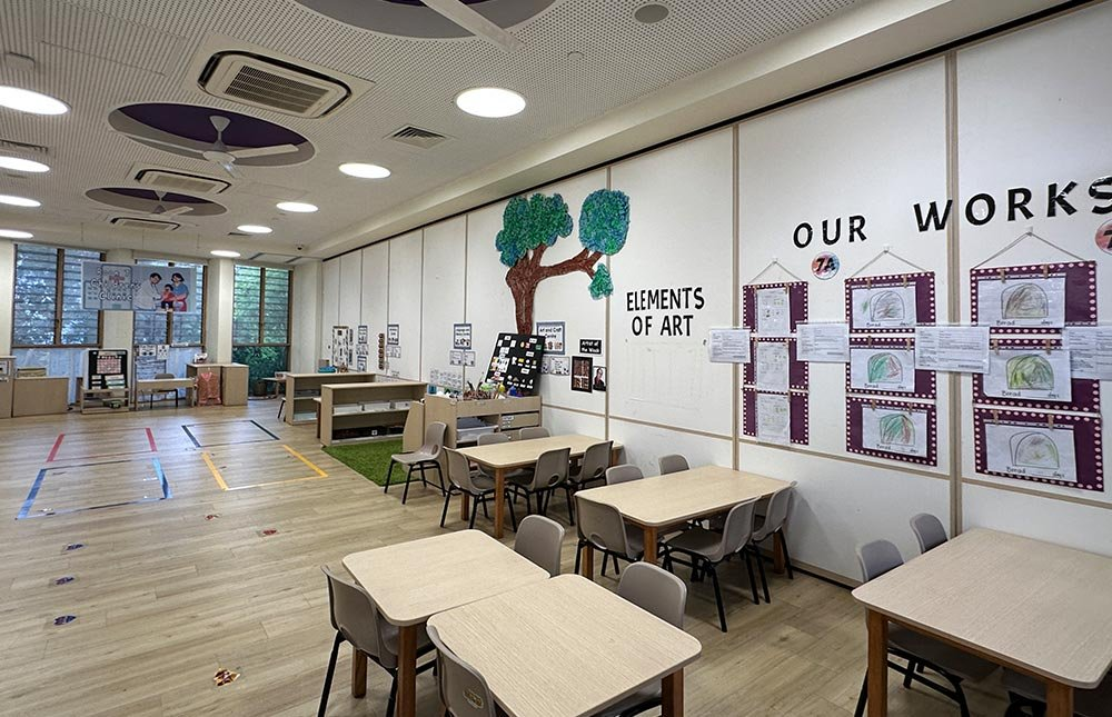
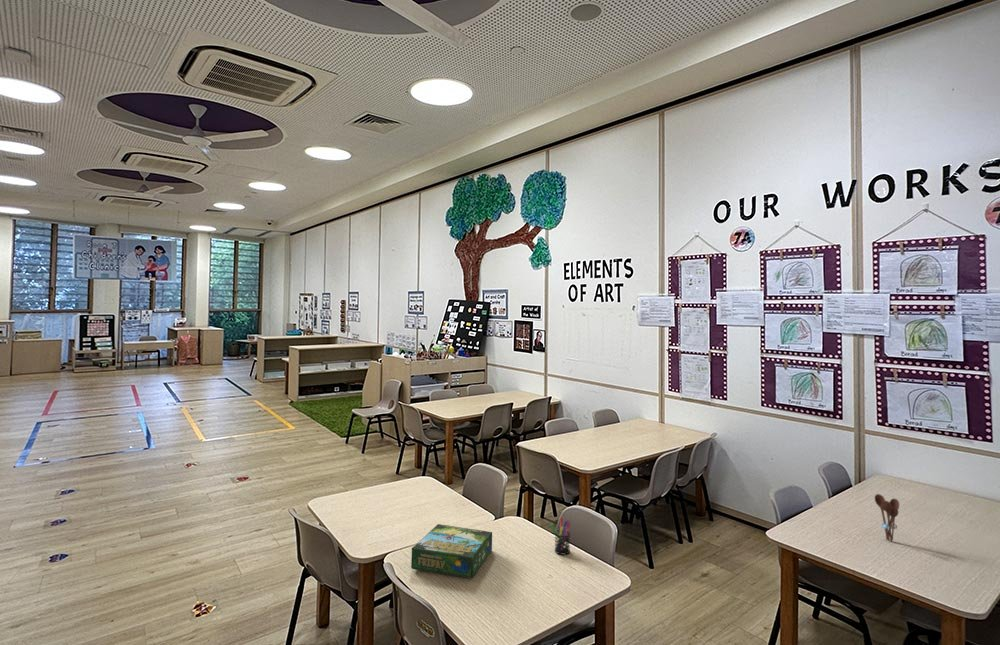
+ board game [410,523,493,579]
+ utensil holder [874,493,900,542]
+ pen holder [550,516,572,556]
